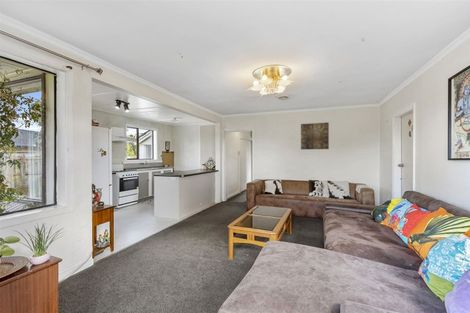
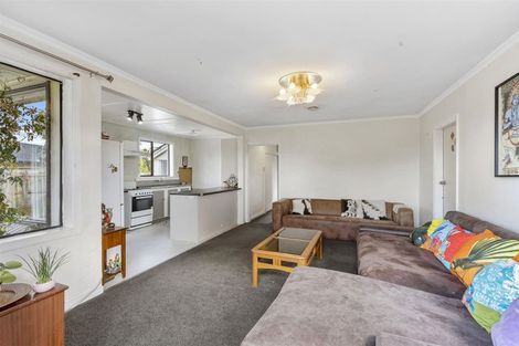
- wall art [300,122,330,150]
